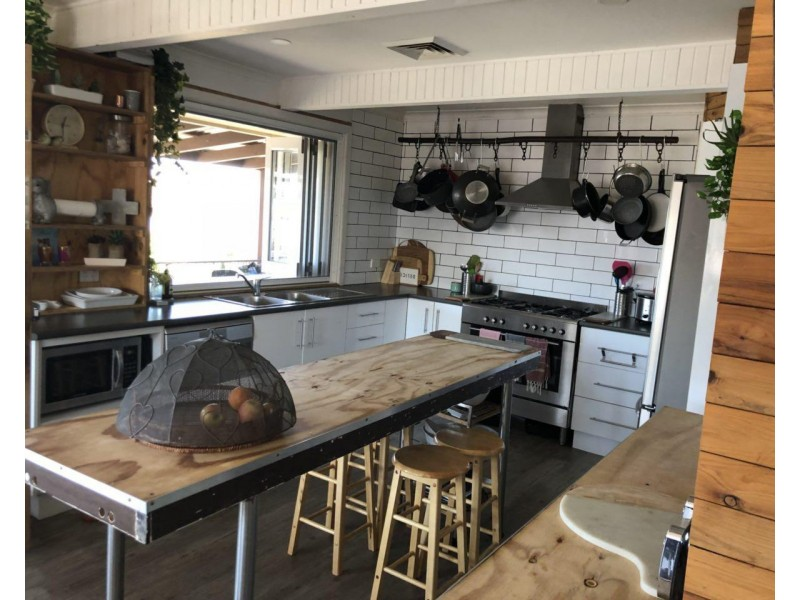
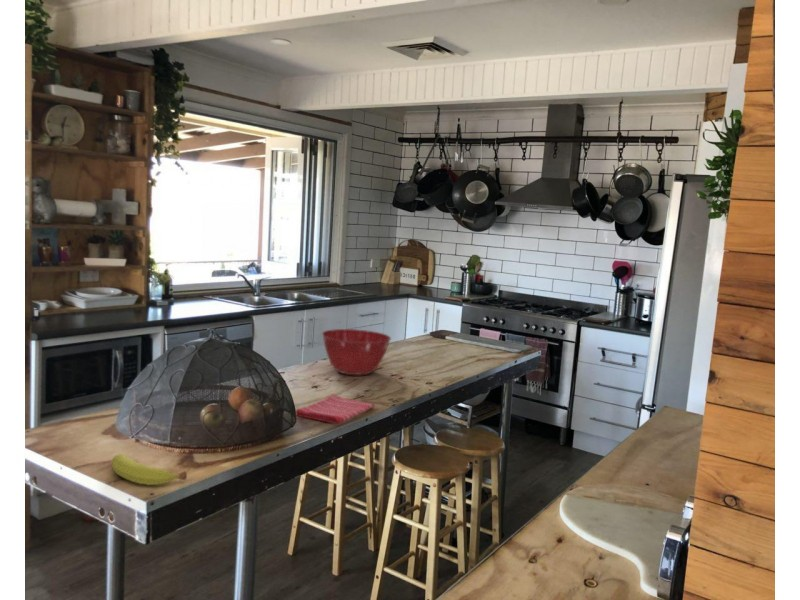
+ mixing bowl [321,328,392,376]
+ fruit [110,453,188,486]
+ dish towel [295,393,375,426]
